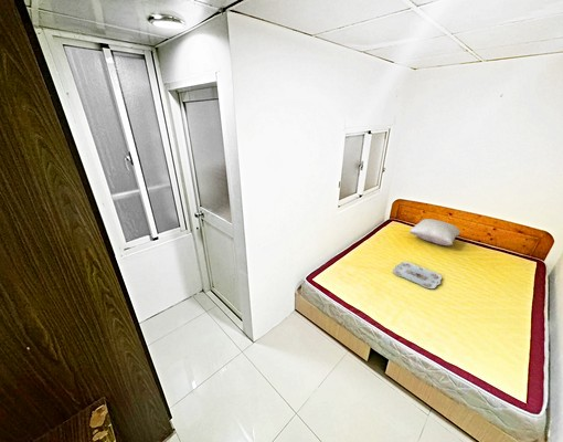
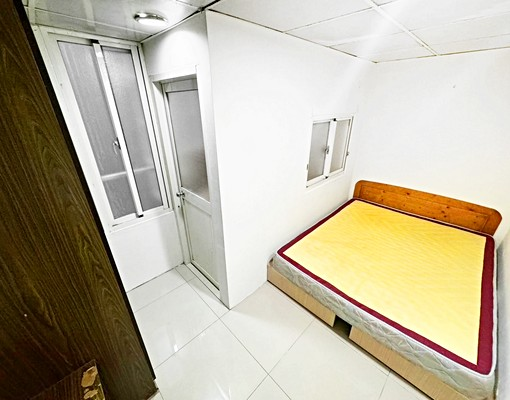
- serving tray [392,261,443,290]
- pillow [408,218,461,246]
